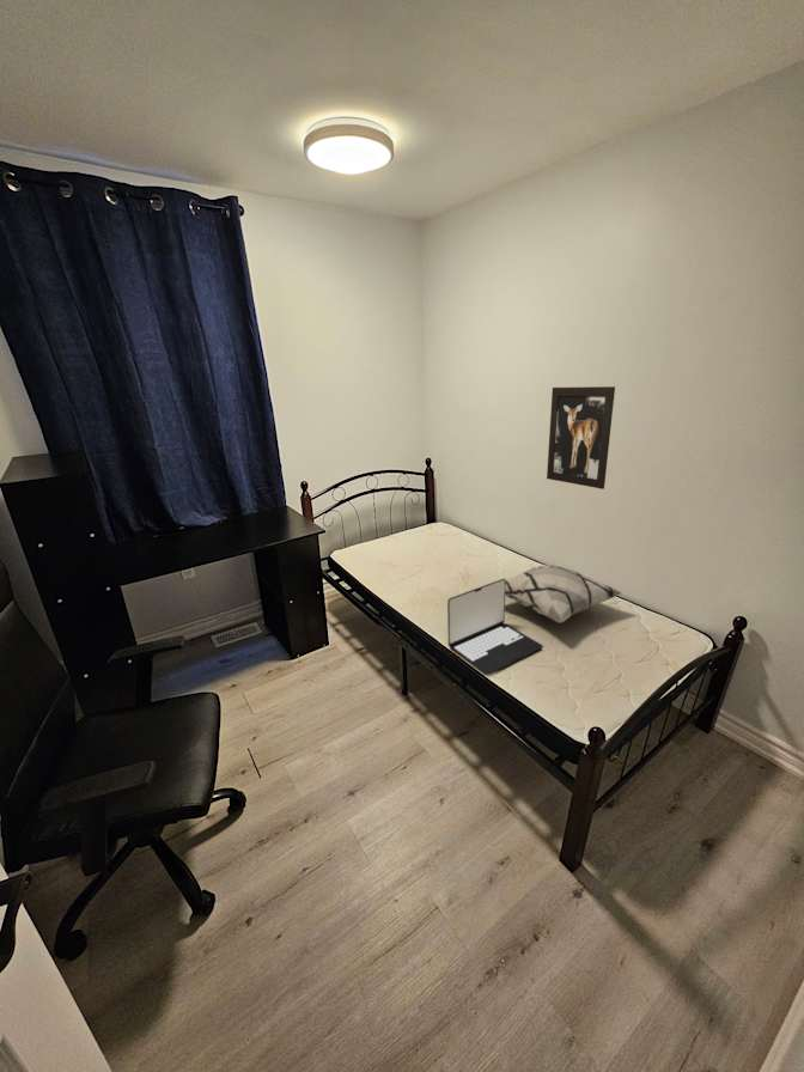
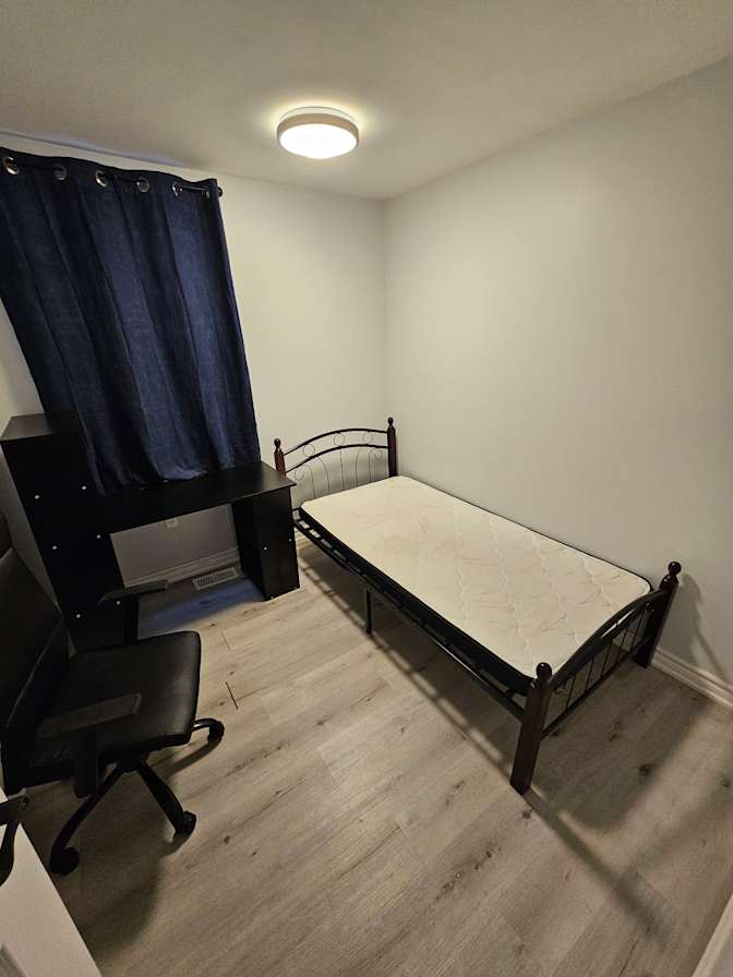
- wall art [546,385,616,491]
- laptop [446,578,544,676]
- decorative pillow [505,564,623,625]
